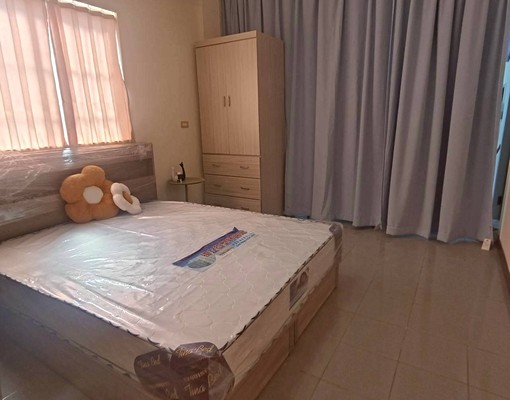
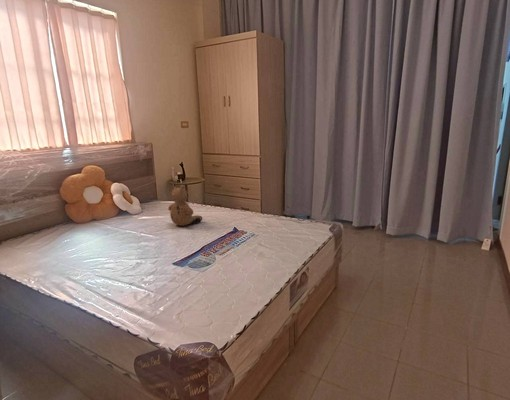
+ teddy bear [167,183,203,227]
